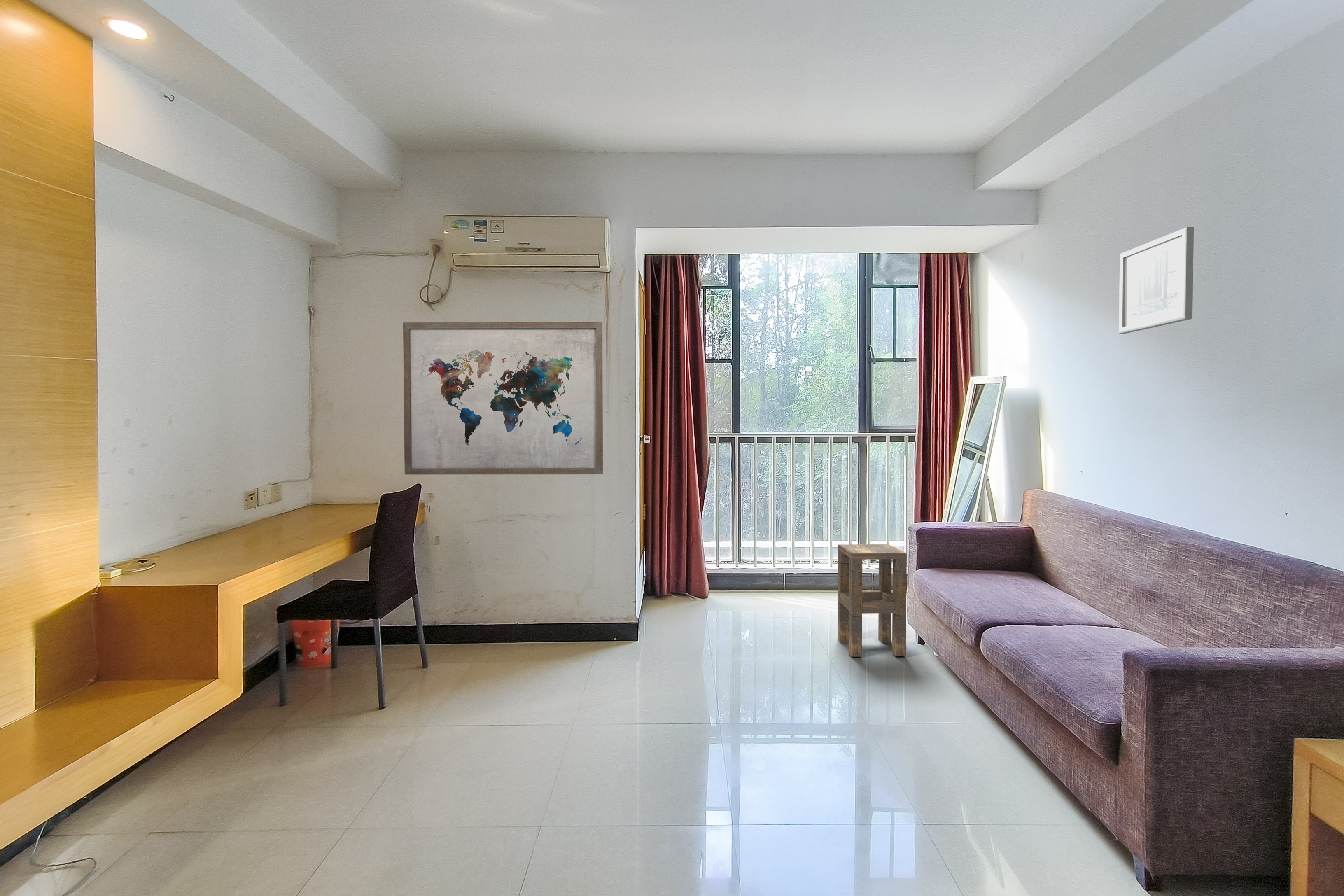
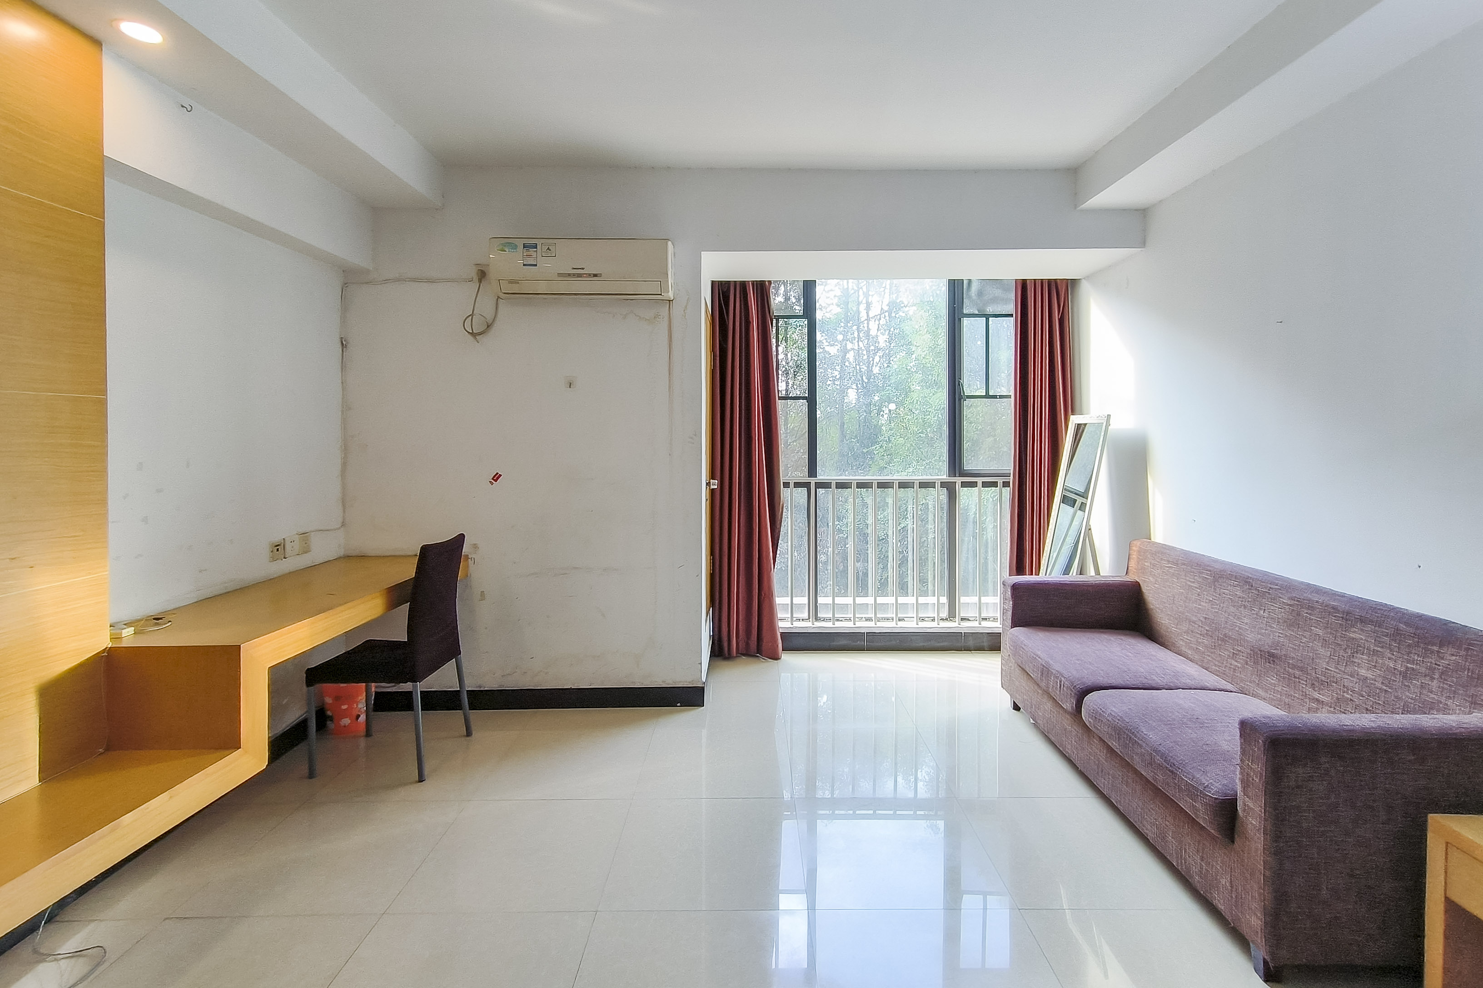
- side table [838,544,907,657]
- wall art [403,322,603,475]
- wall art [1118,226,1194,334]
